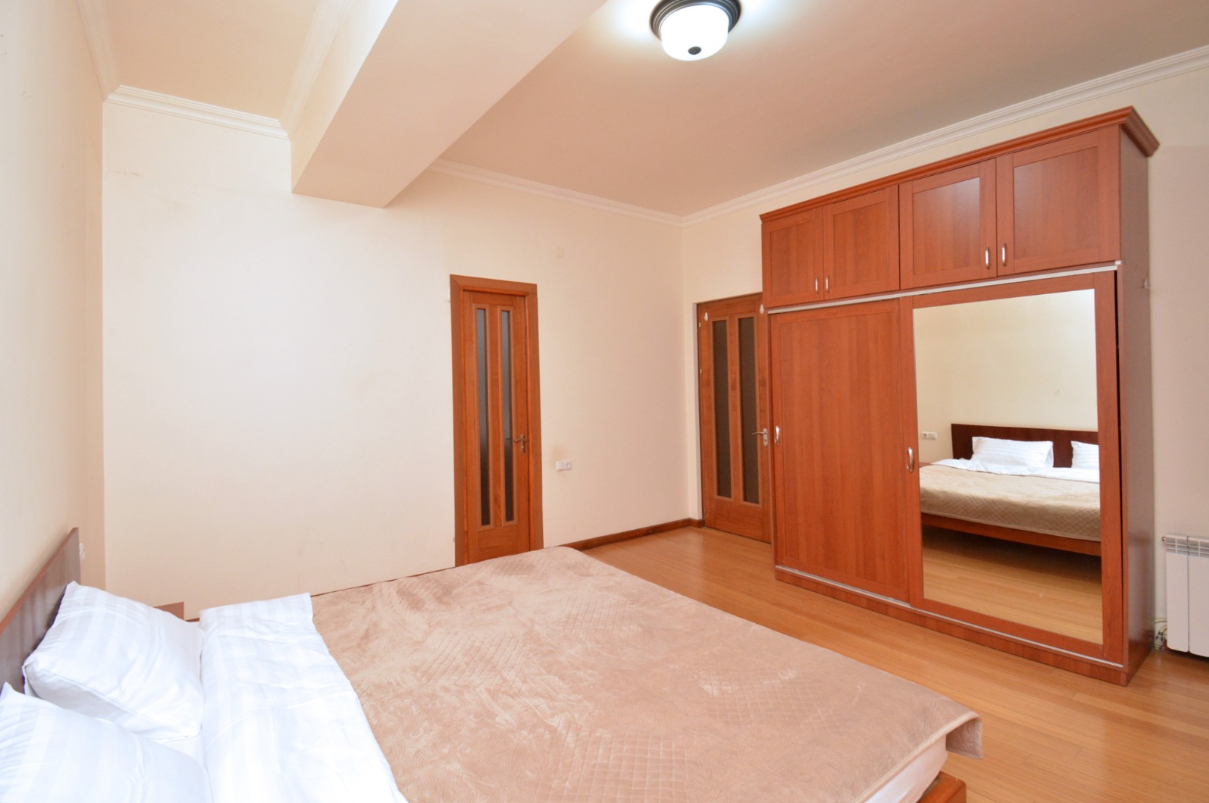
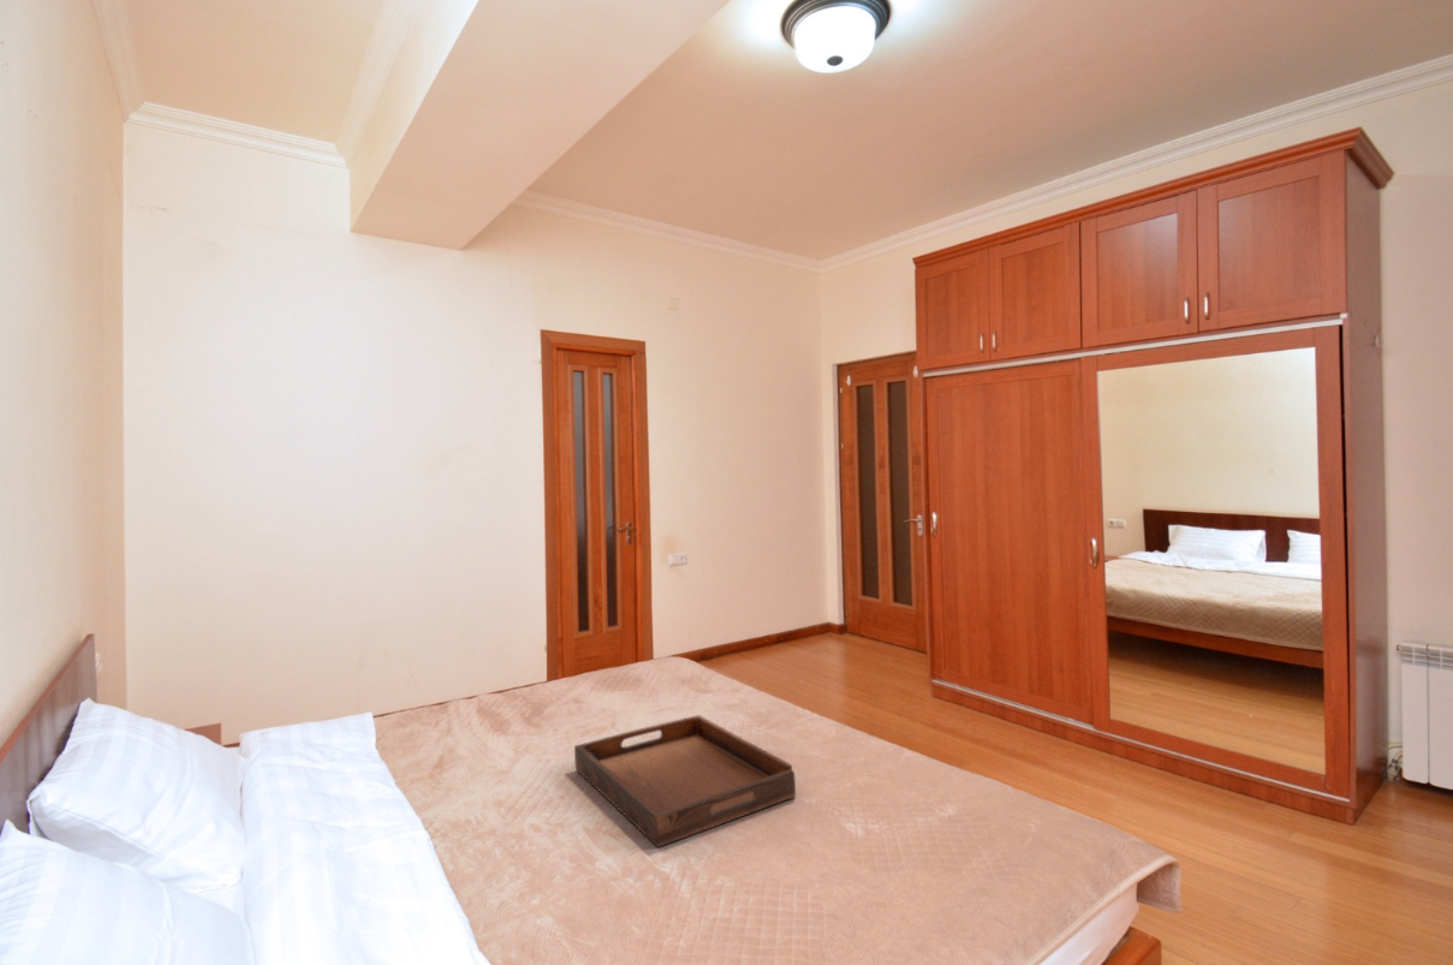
+ serving tray [573,714,797,848]
